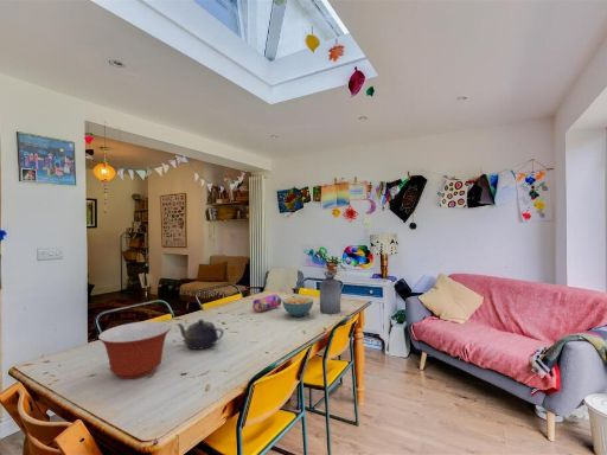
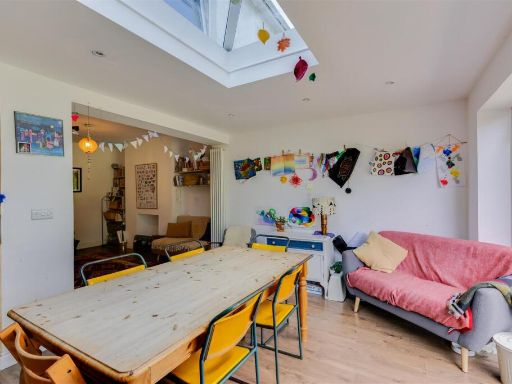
- bottle [319,269,341,315]
- cereal bowl [281,296,314,318]
- mixing bowl [97,320,172,380]
- pencil case [251,293,282,313]
- teapot [175,319,225,351]
